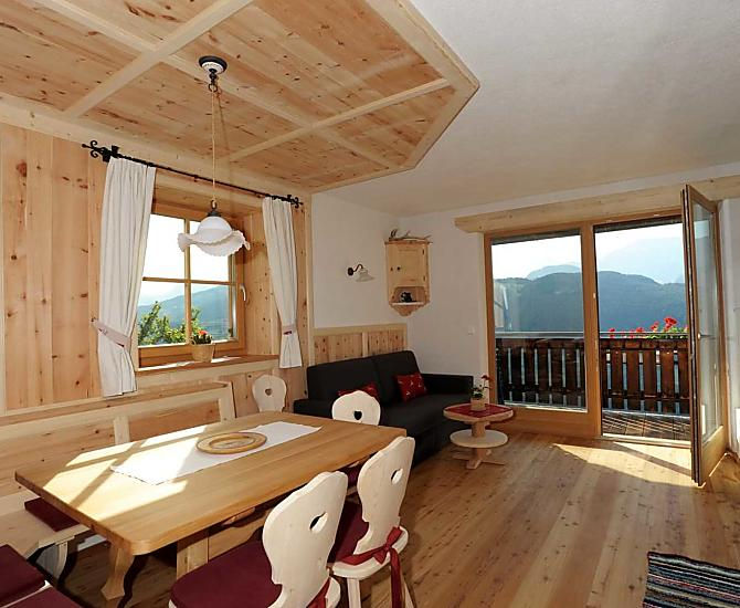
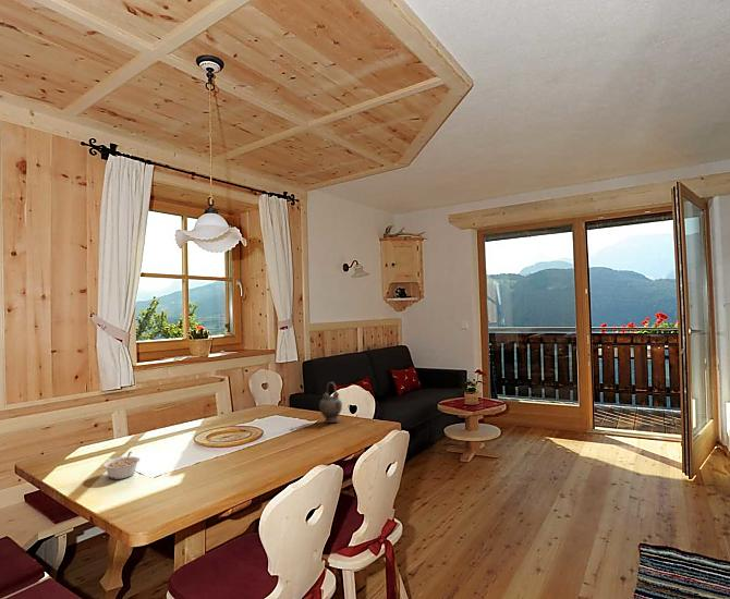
+ legume [101,451,141,480]
+ teapot [318,381,343,424]
